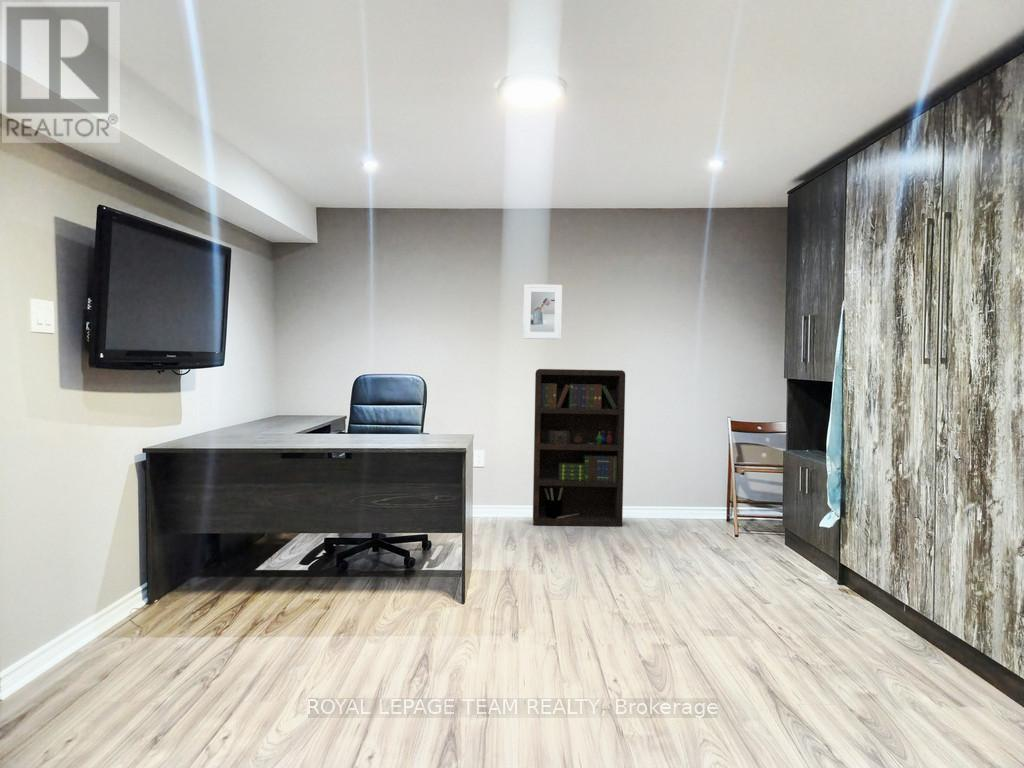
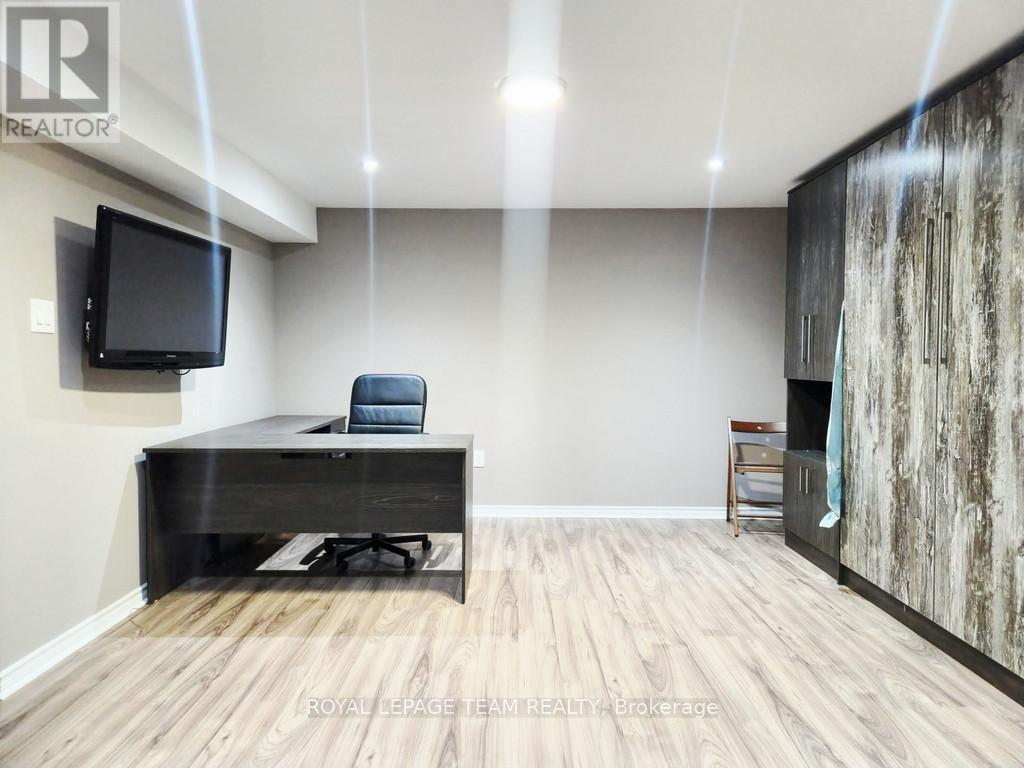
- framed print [522,283,563,340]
- bookcase [532,368,626,528]
